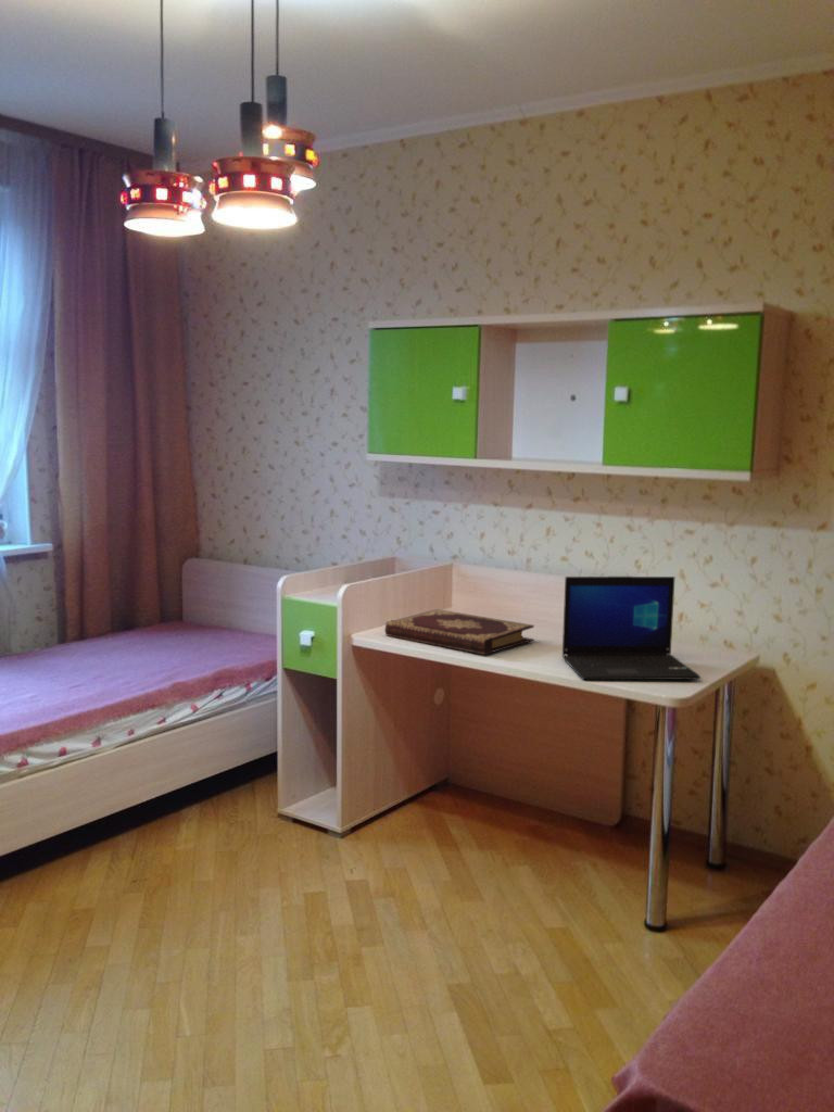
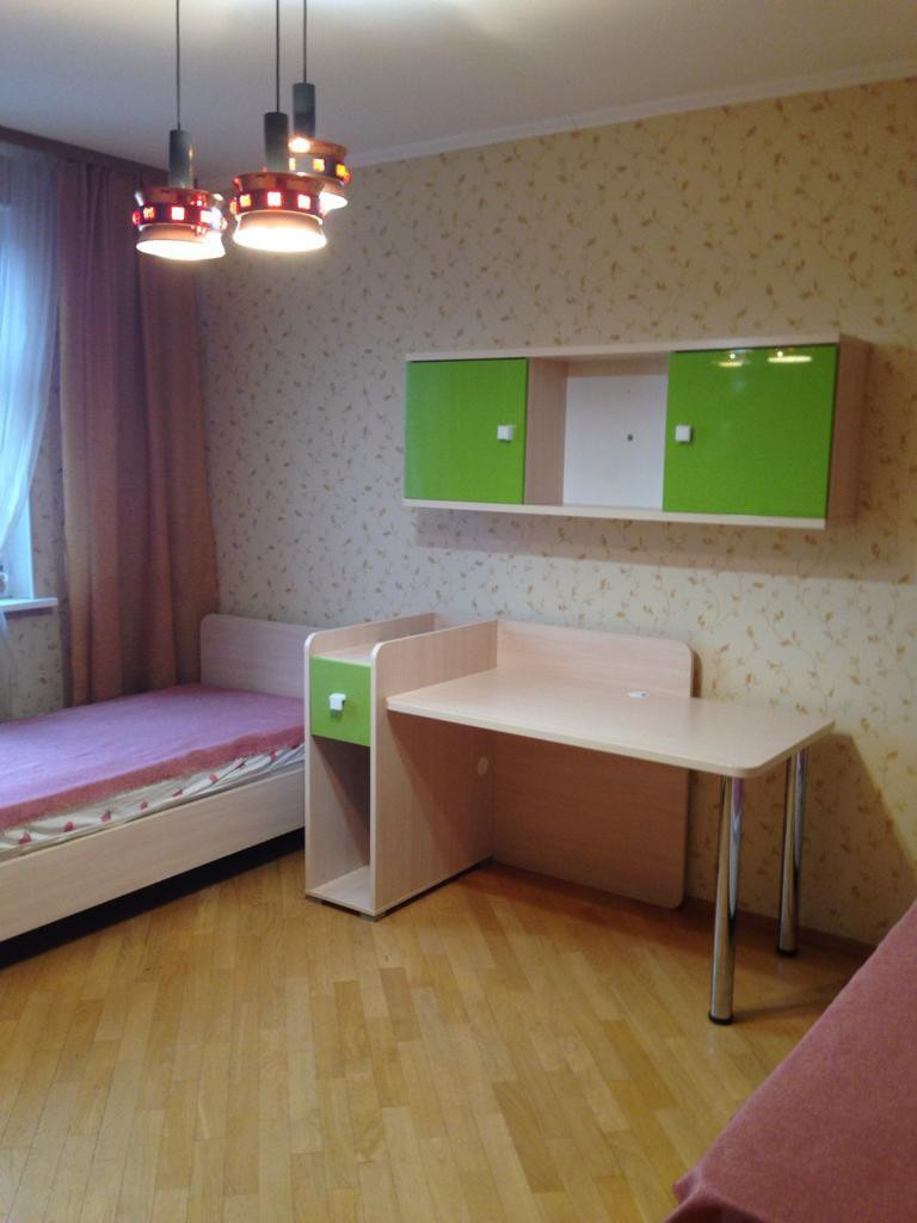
- laptop [561,576,702,681]
- book [383,608,535,656]
